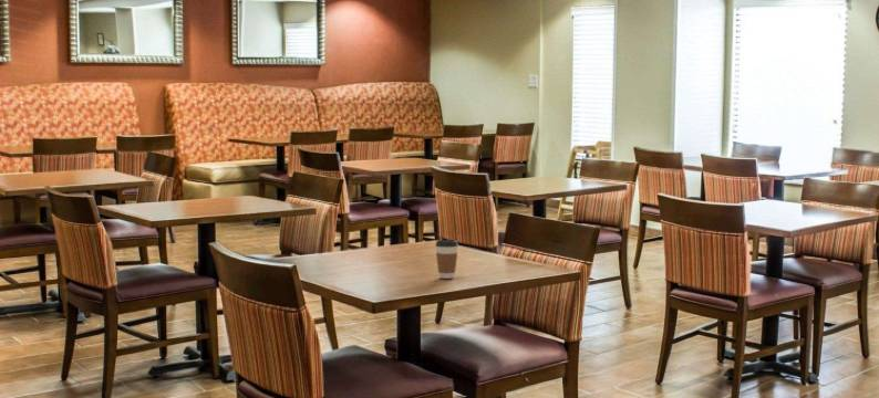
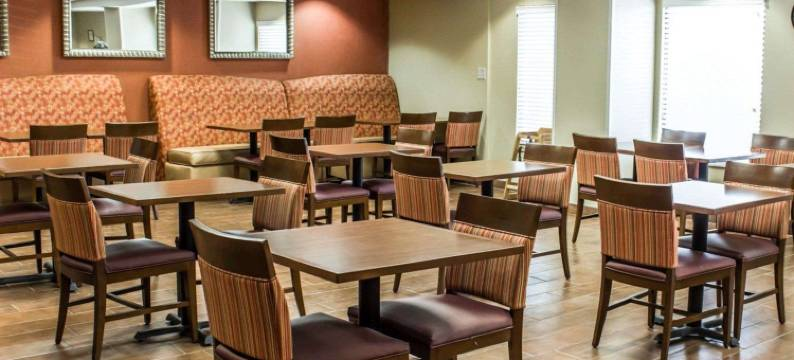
- coffee cup [434,239,459,280]
